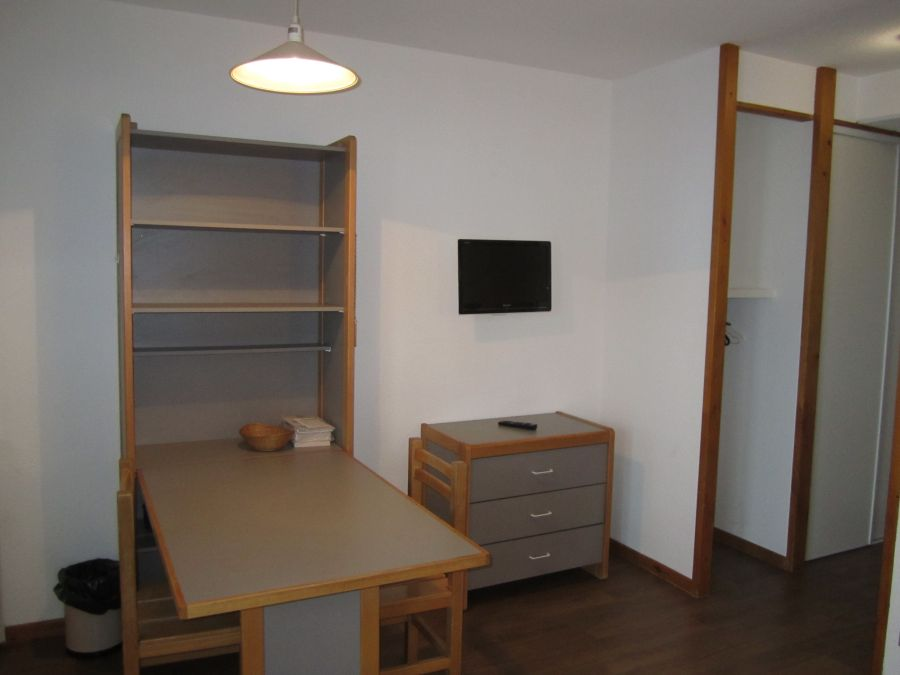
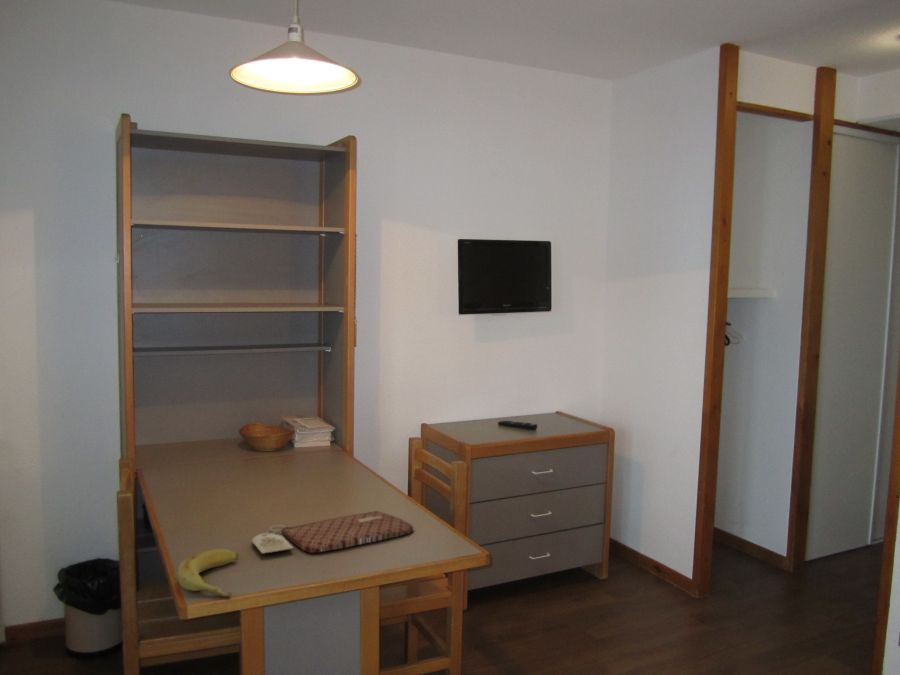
+ banana [176,548,239,598]
+ placemat [251,510,414,555]
